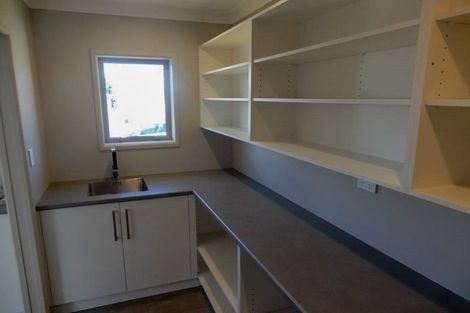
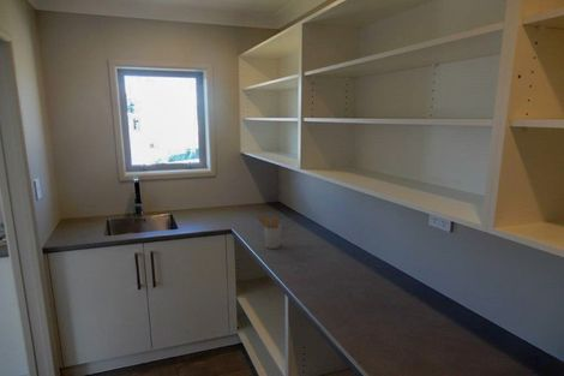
+ utensil holder [256,213,282,250]
